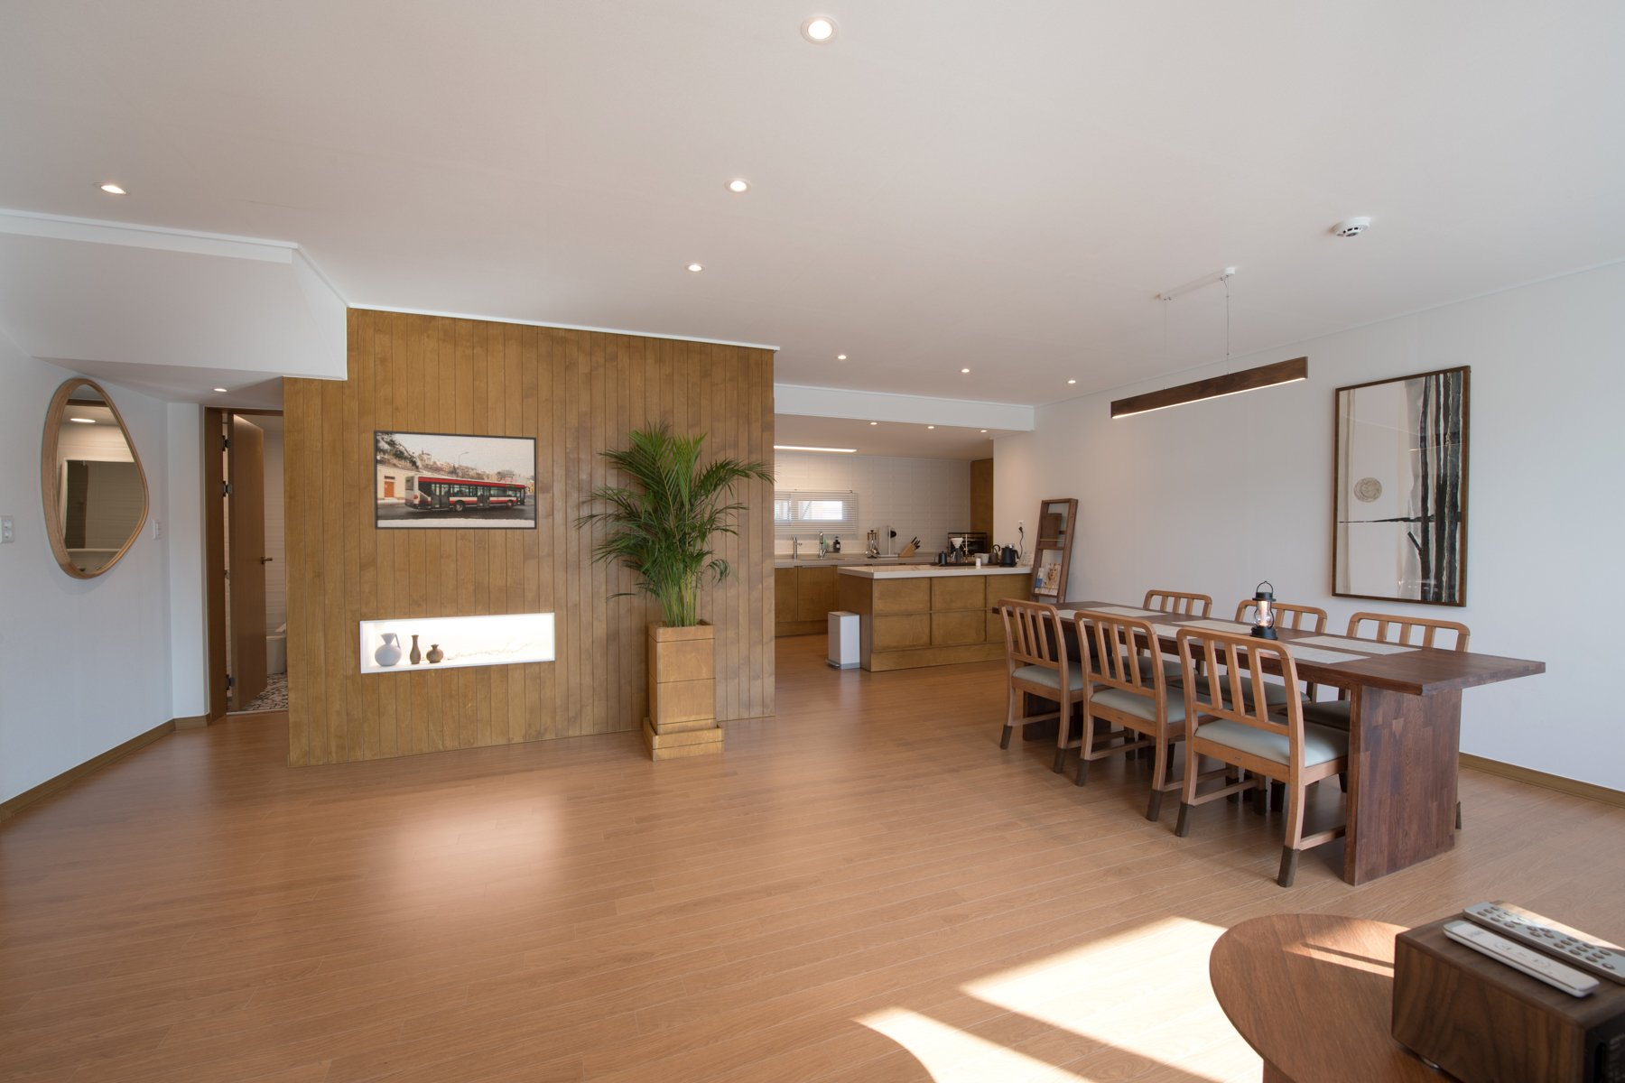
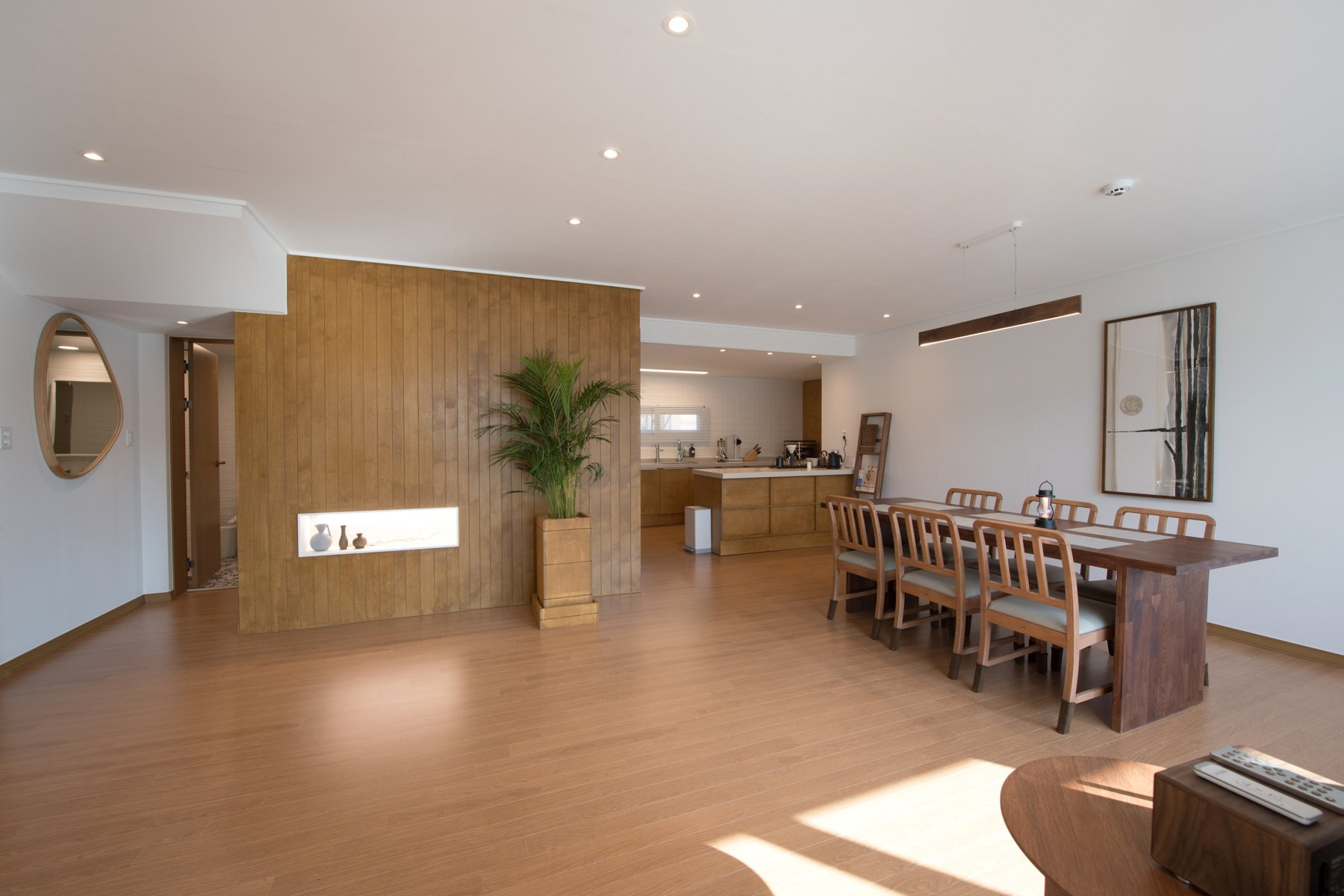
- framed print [372,429,538,531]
